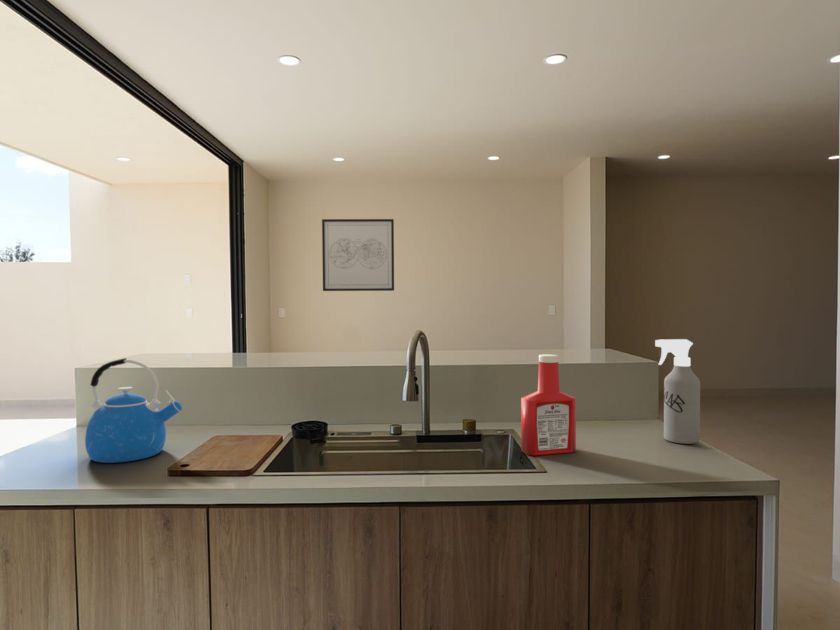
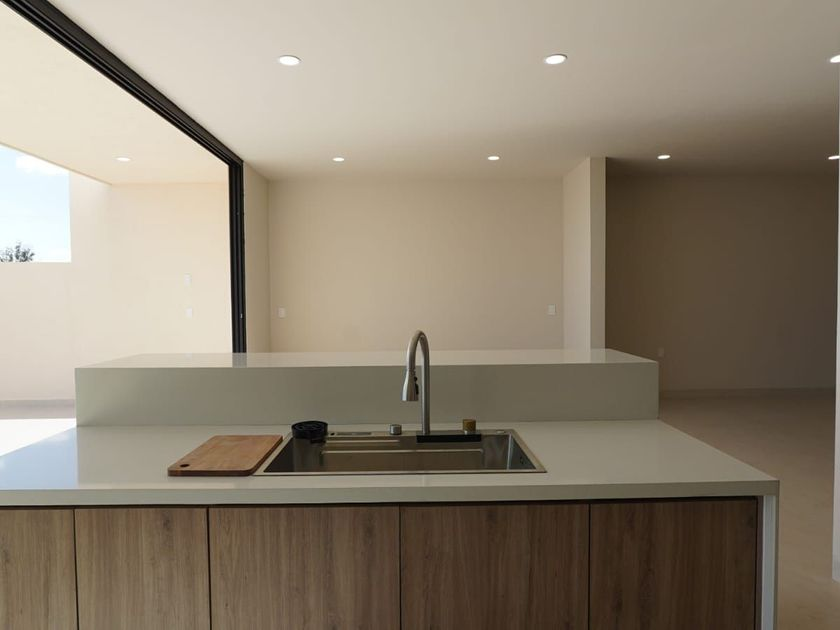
- kettle [84,357,183,464]
- wall art [321,218,395,292]
- soap bottle [520,353,577,457]
- spray bottle [654,338,701,445]
